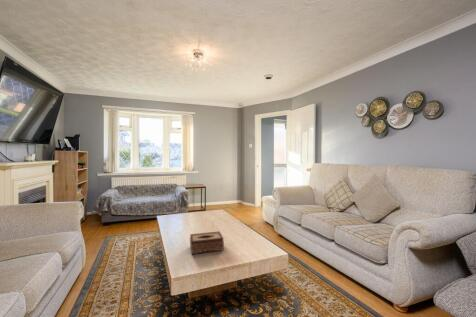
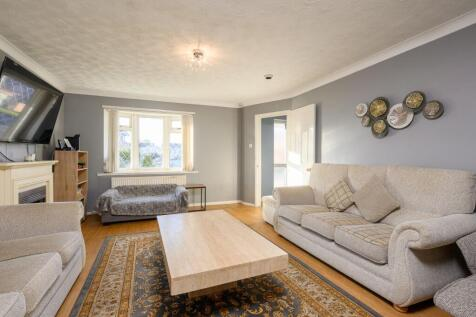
- tissue box [189,230,225,255]
